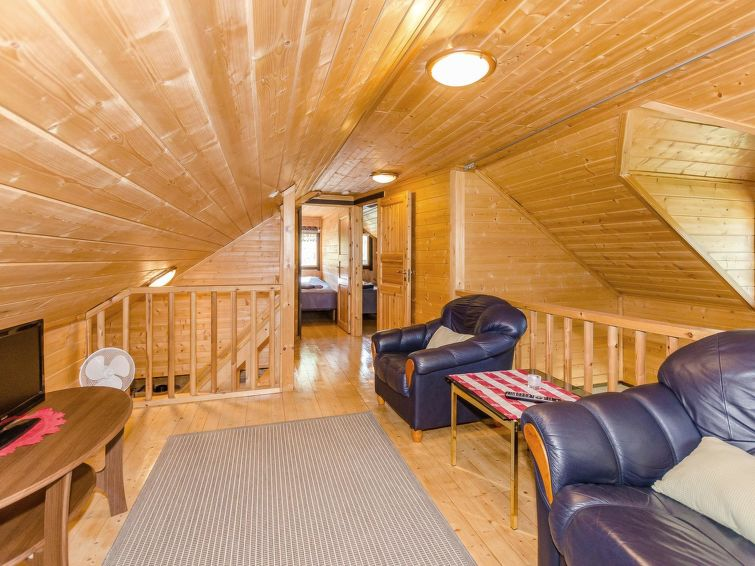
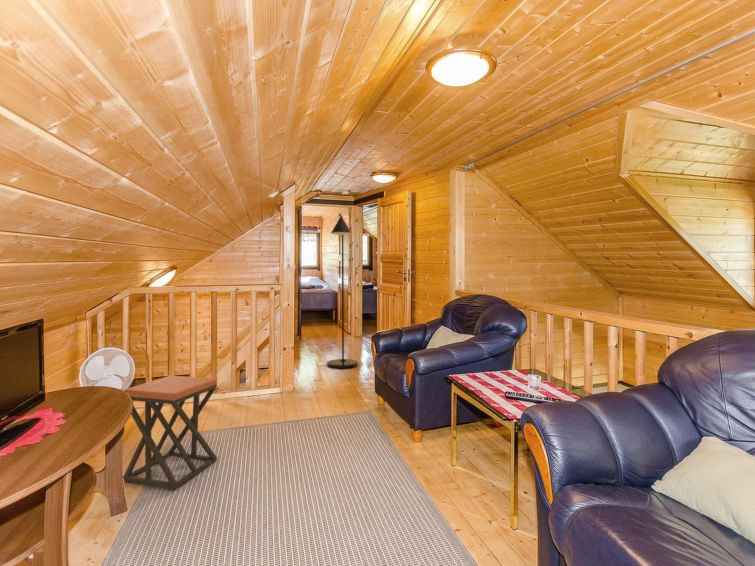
+ stool [122,375,218,490]
+ floor lamp [326,212,359,369]
